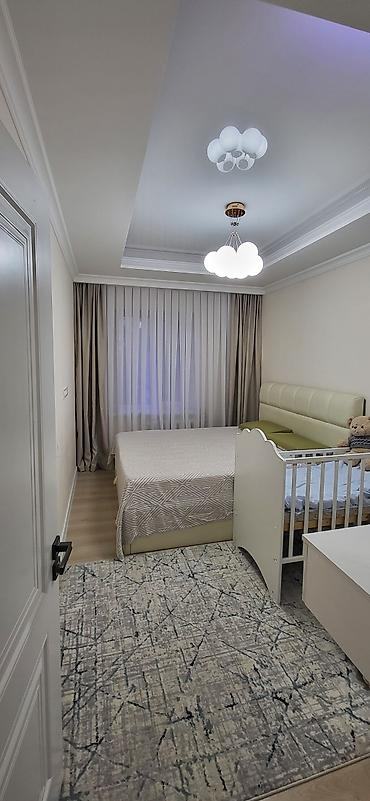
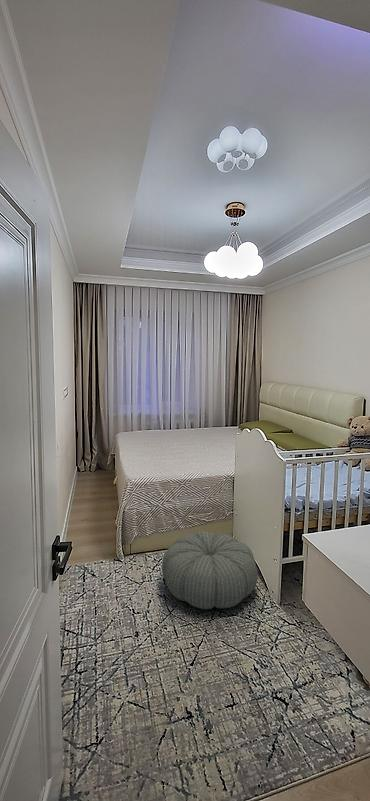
+ pouf [161,531,259,610]
